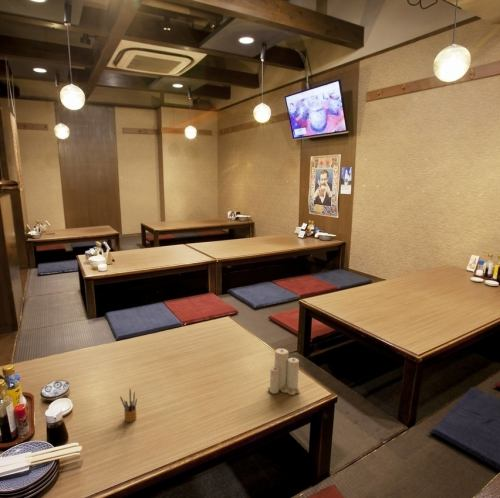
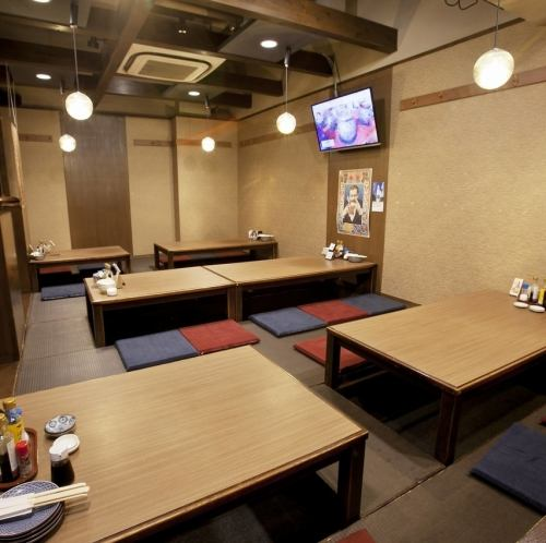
- pencil box [119,388,138,423]
- candle [267,347,301,396]
